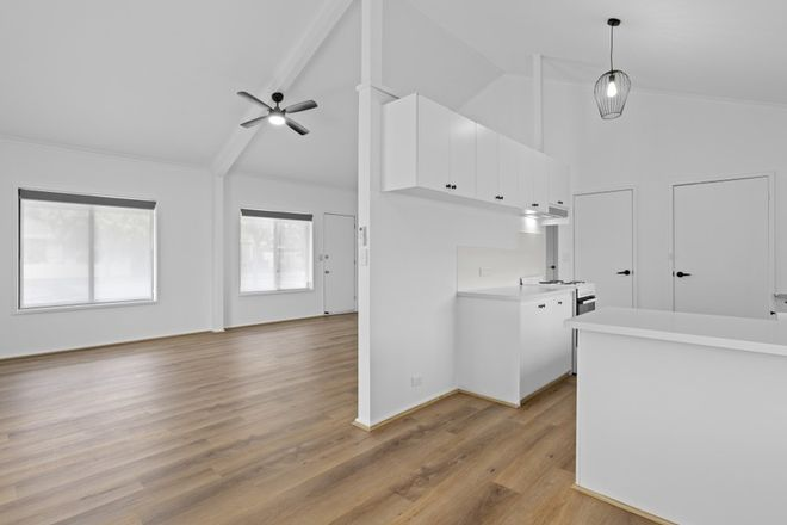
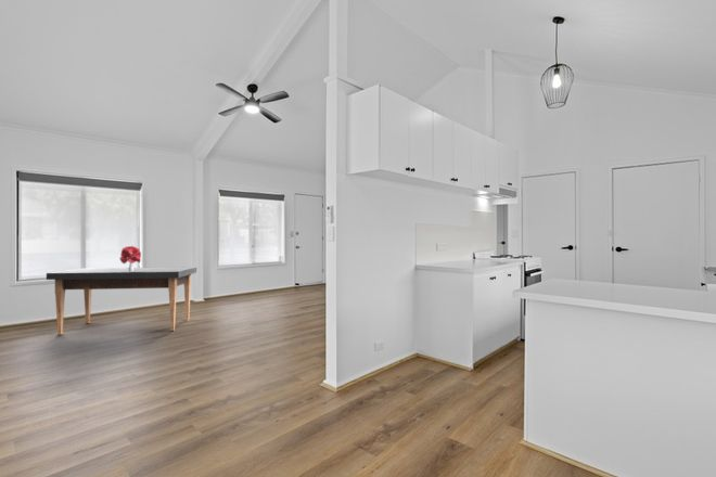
+ dining table [46,267,197,335]
+ bouquet [119,245,142,271]
